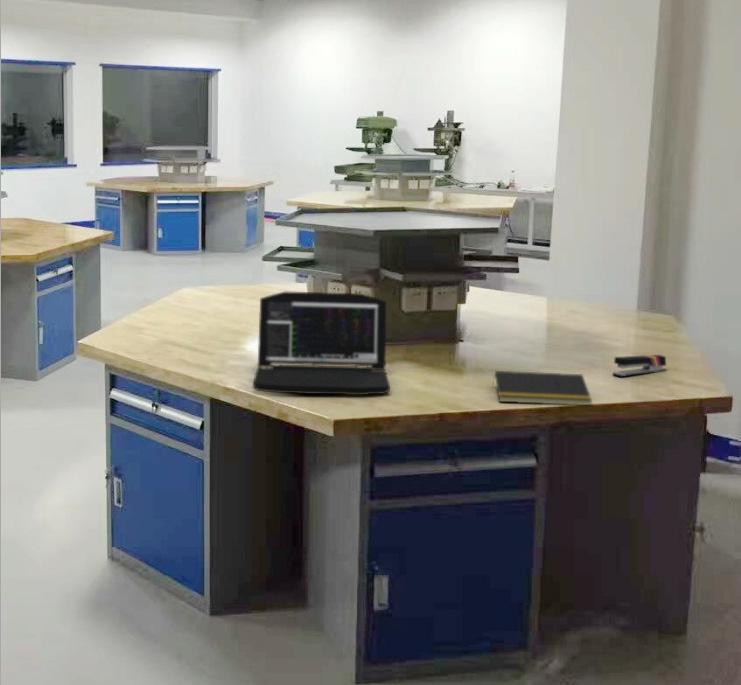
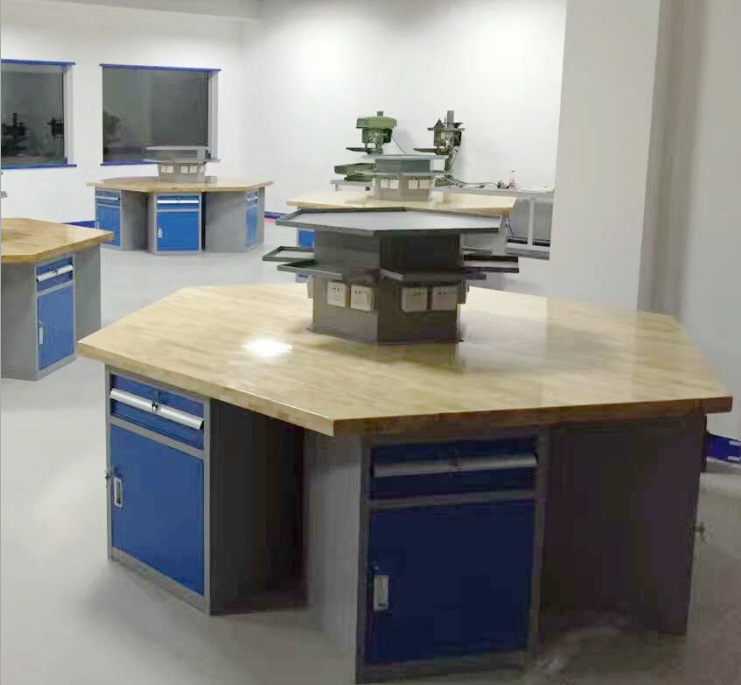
- notepad [491,370,593,407]
- stapler [612,354,667,378]
- laptop [252,290,391,396]
